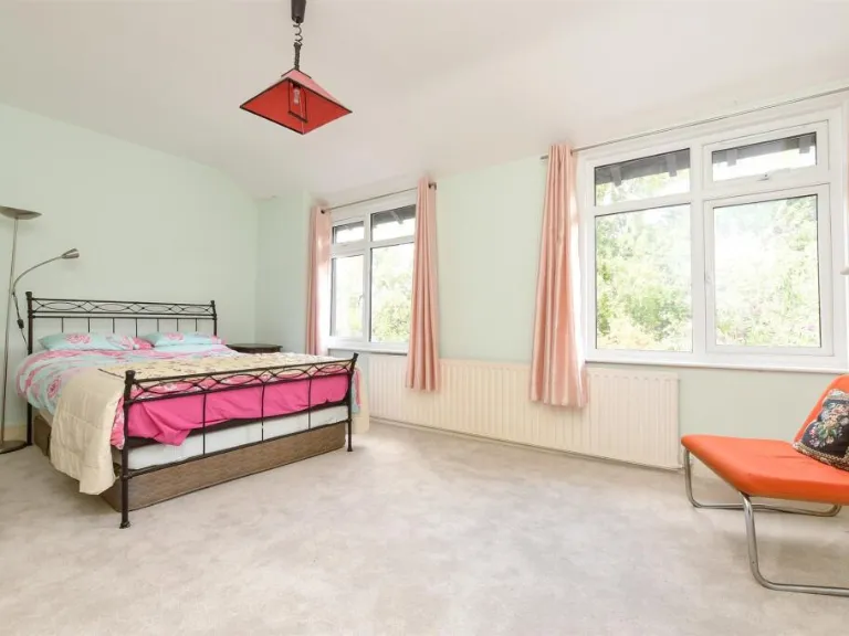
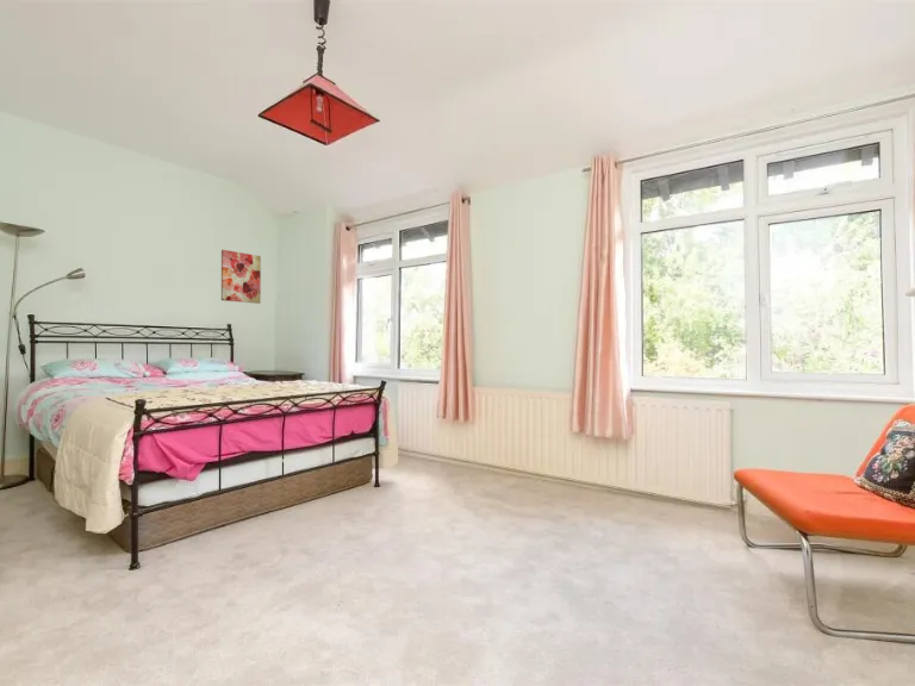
+ wall art [220,249,262,305]
